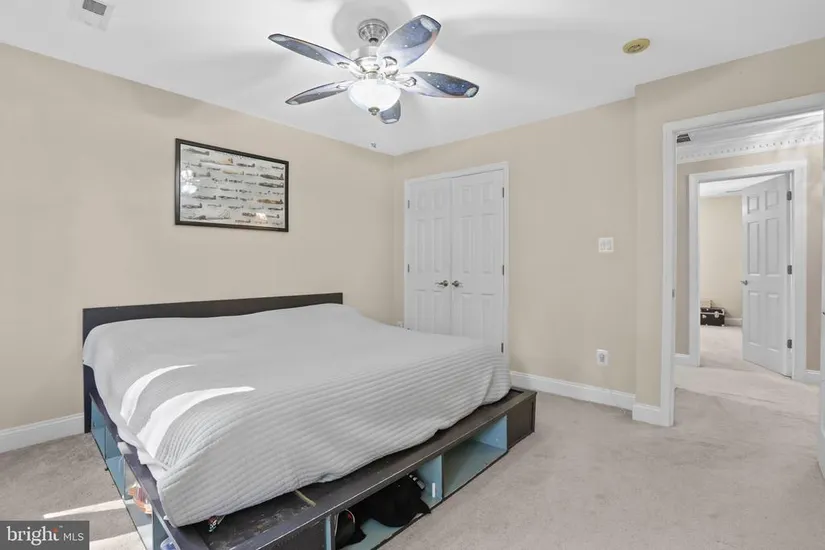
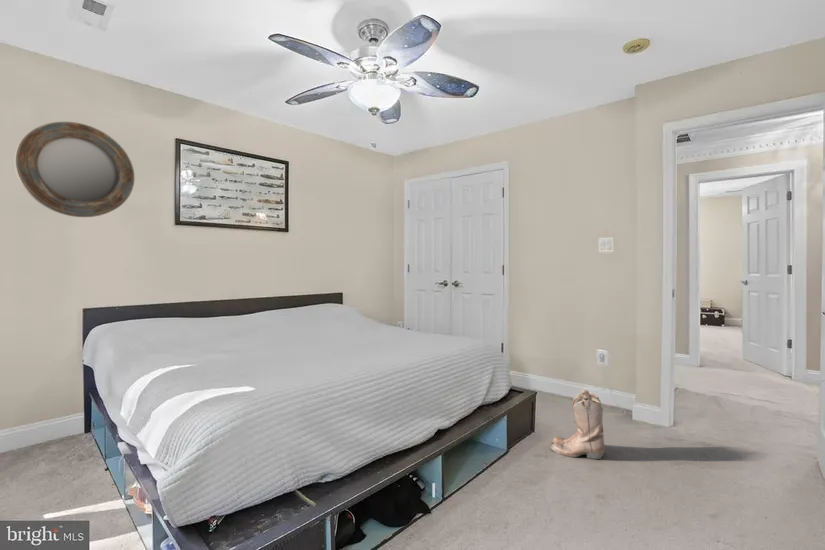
+ home mirror [14,121,135,218]
+ boots [550,389,605,460]
